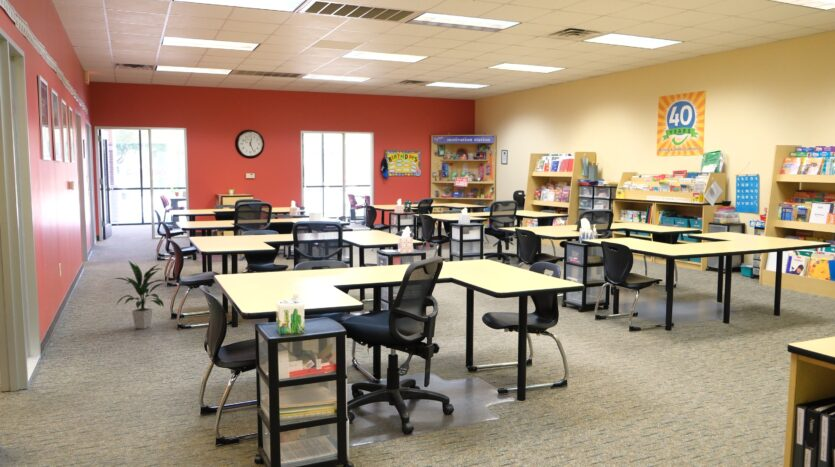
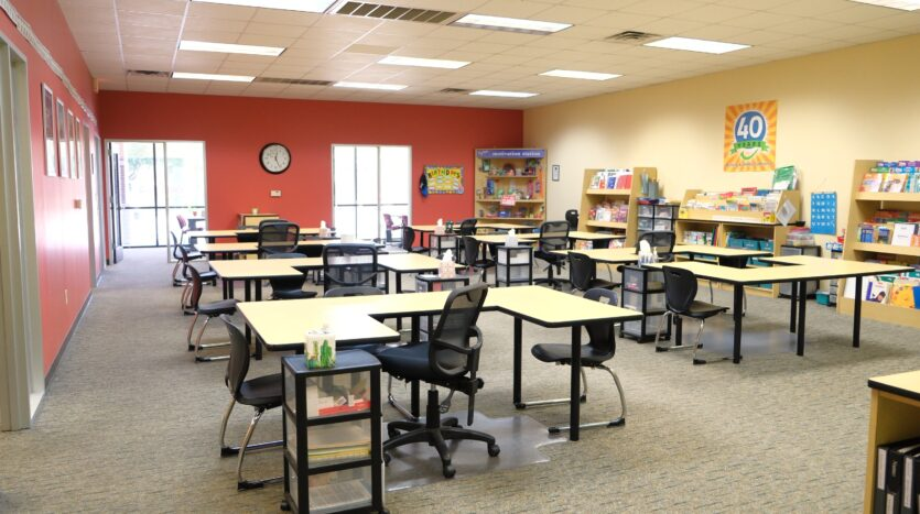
- indoor plant [112,260,167,330]
